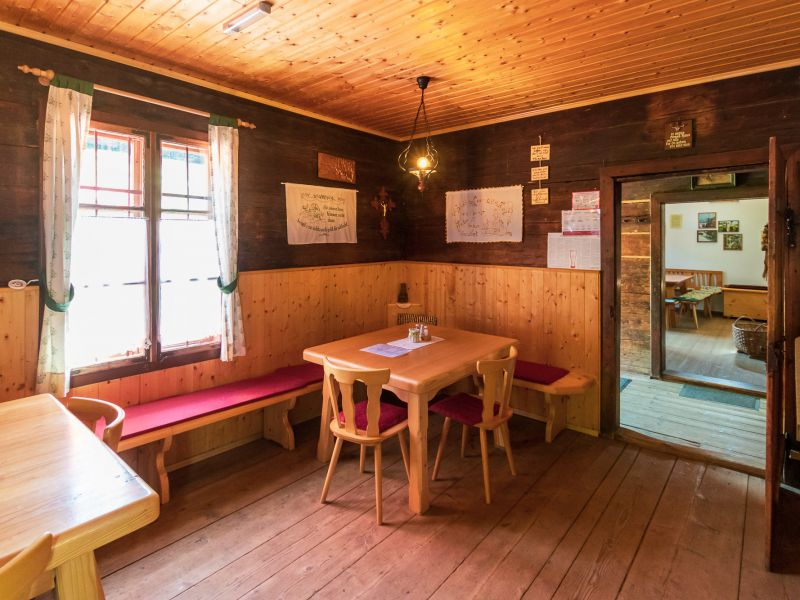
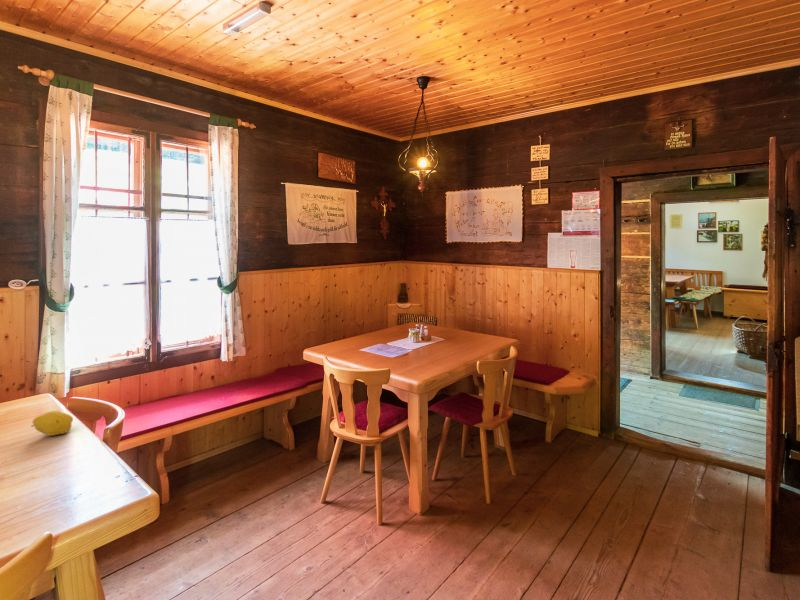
+ fruit [30,410,74,437]
